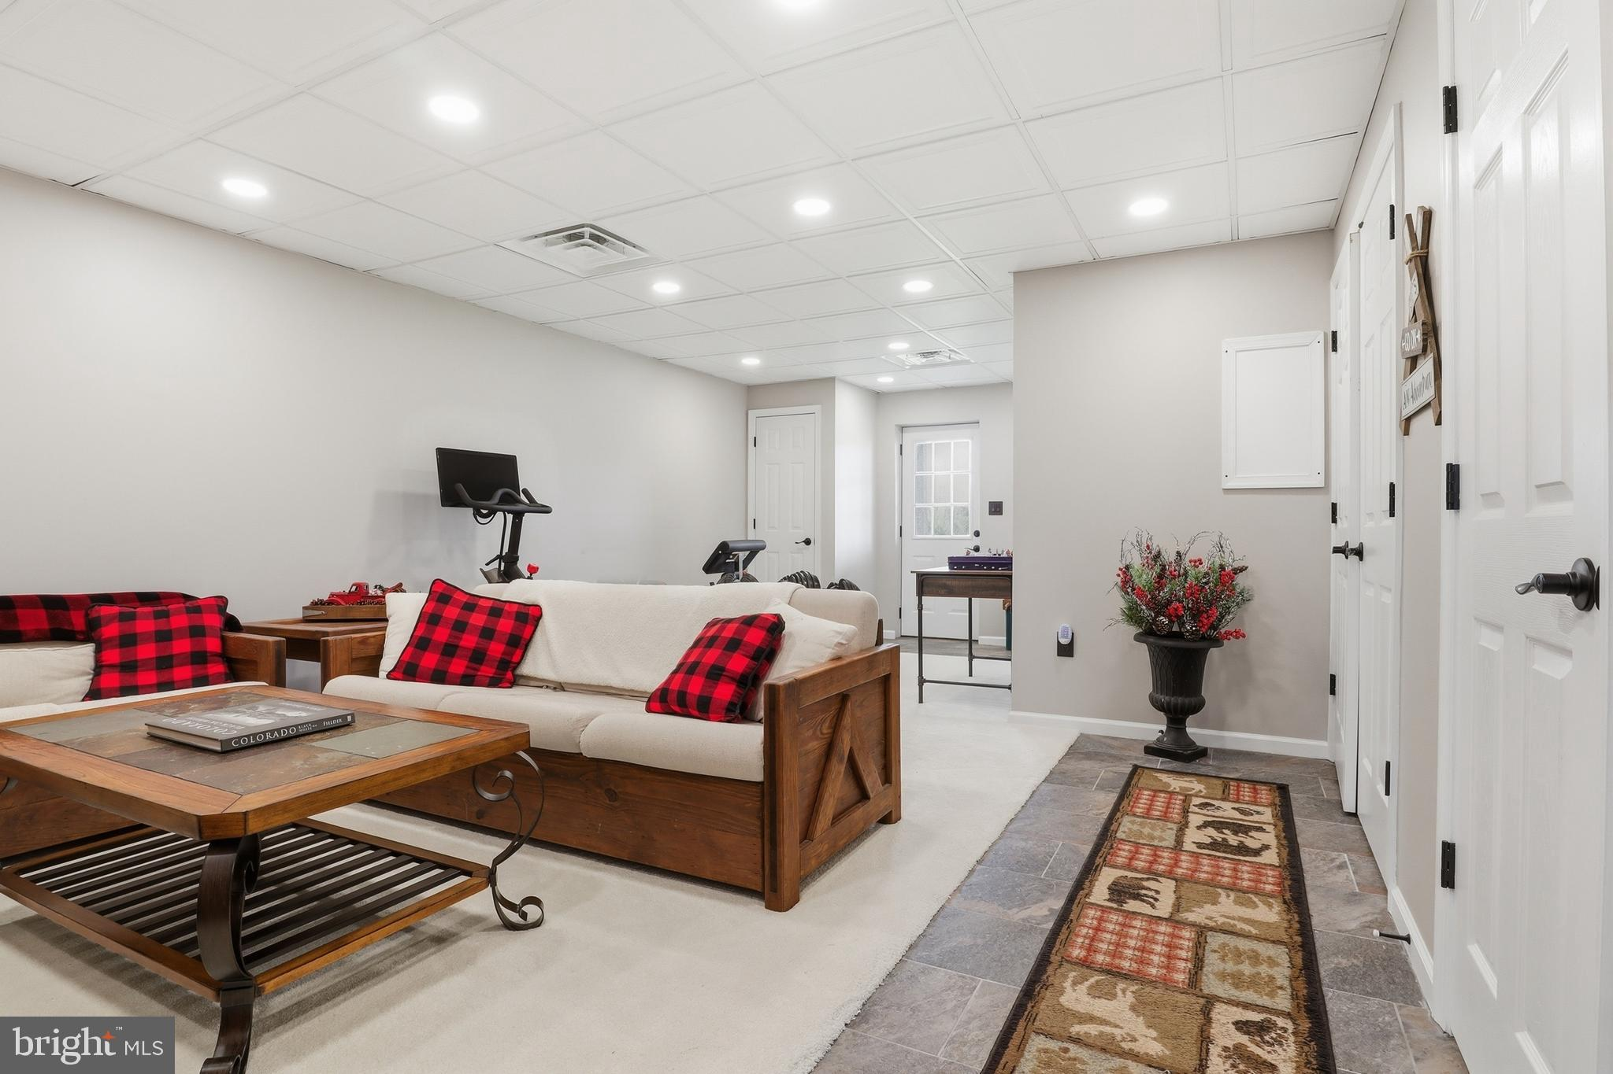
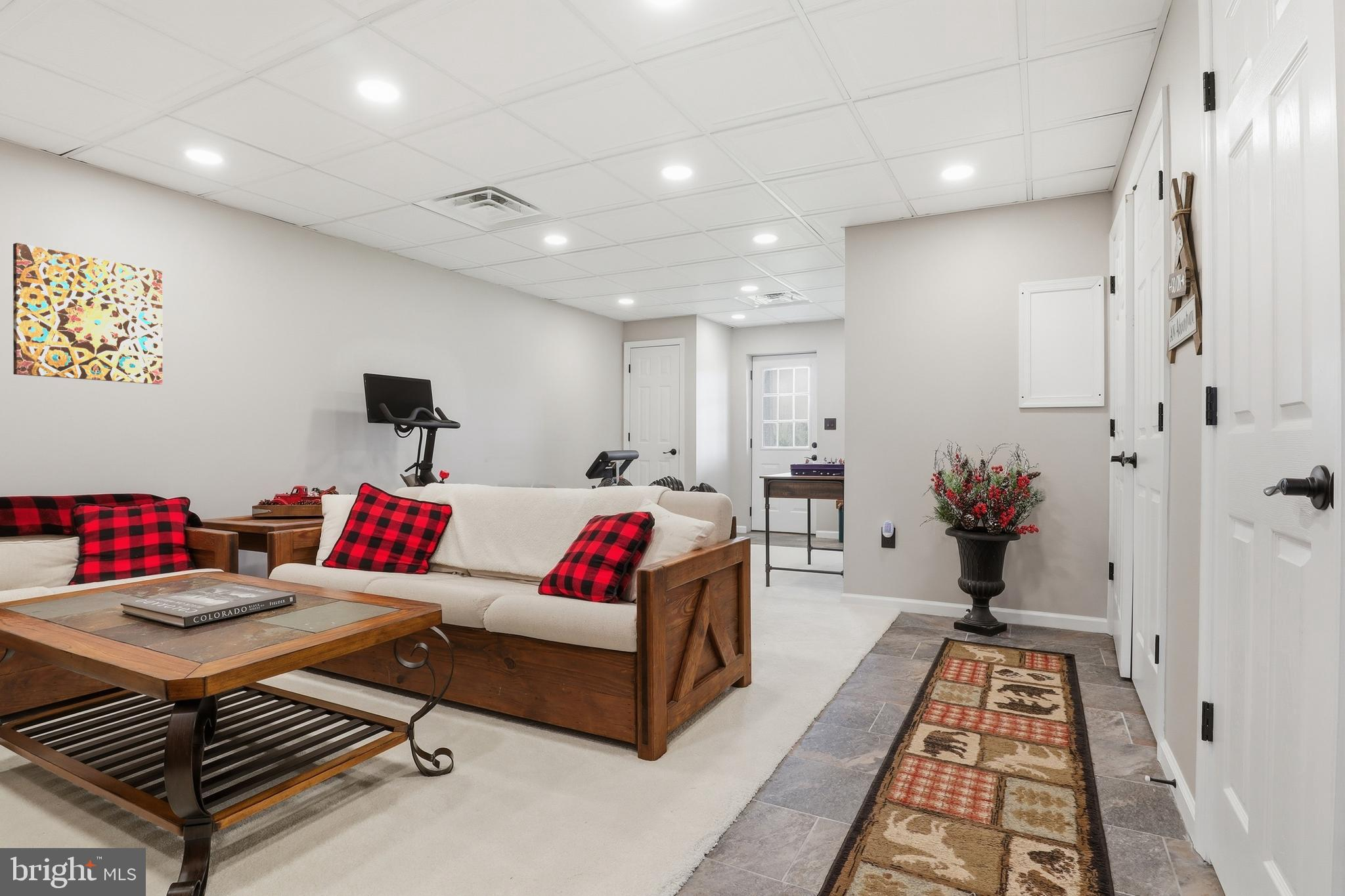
+ wall art [12,242,163,385]
